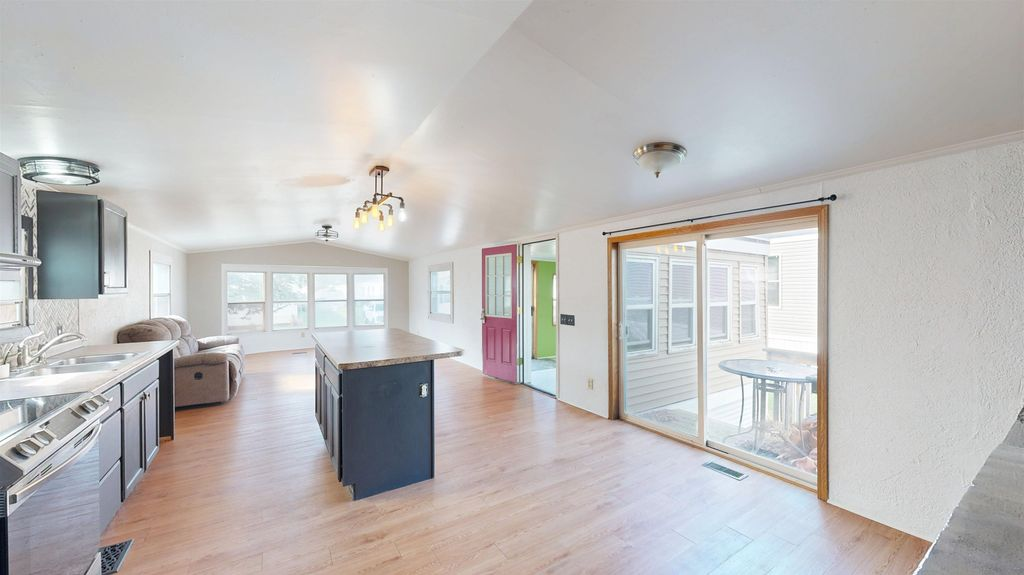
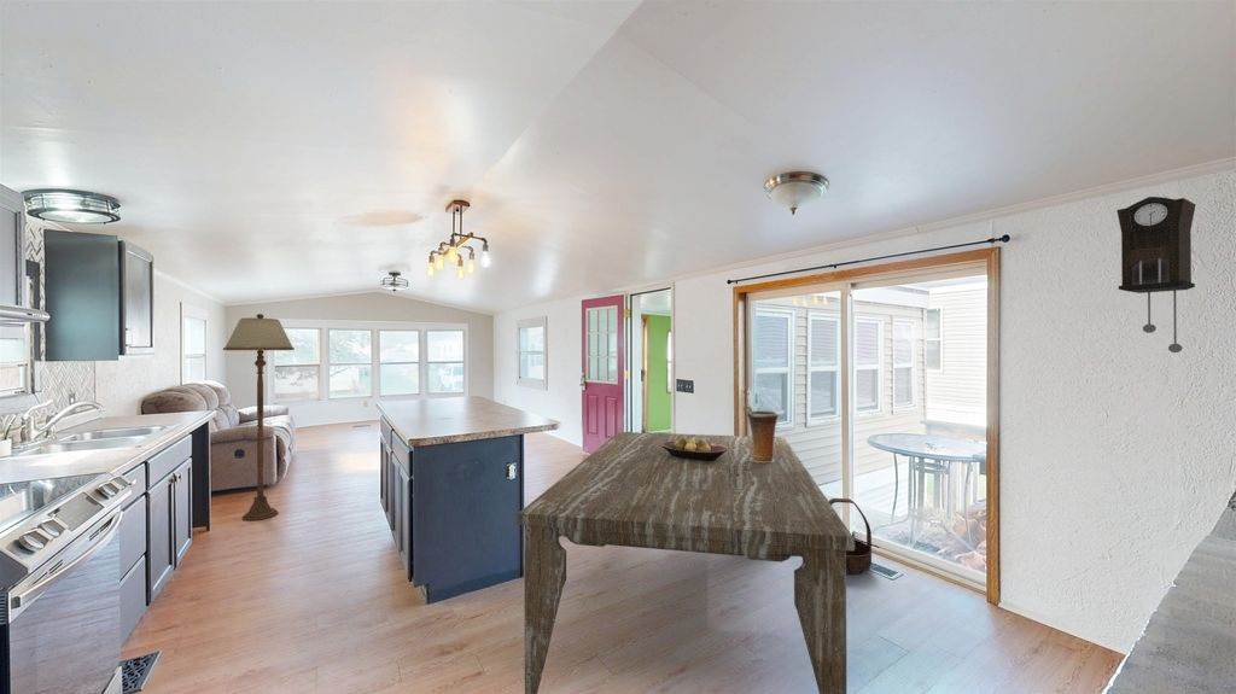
+ basket [828,497,873,576]
+ vase [744,406,780,462]
+ floor lamp [222,313,296,523]
+ pendulum clock [1115,196,1197,354]
+ dining table [517,431,856,694]
+ fruit bowl [660,437,728,461]
